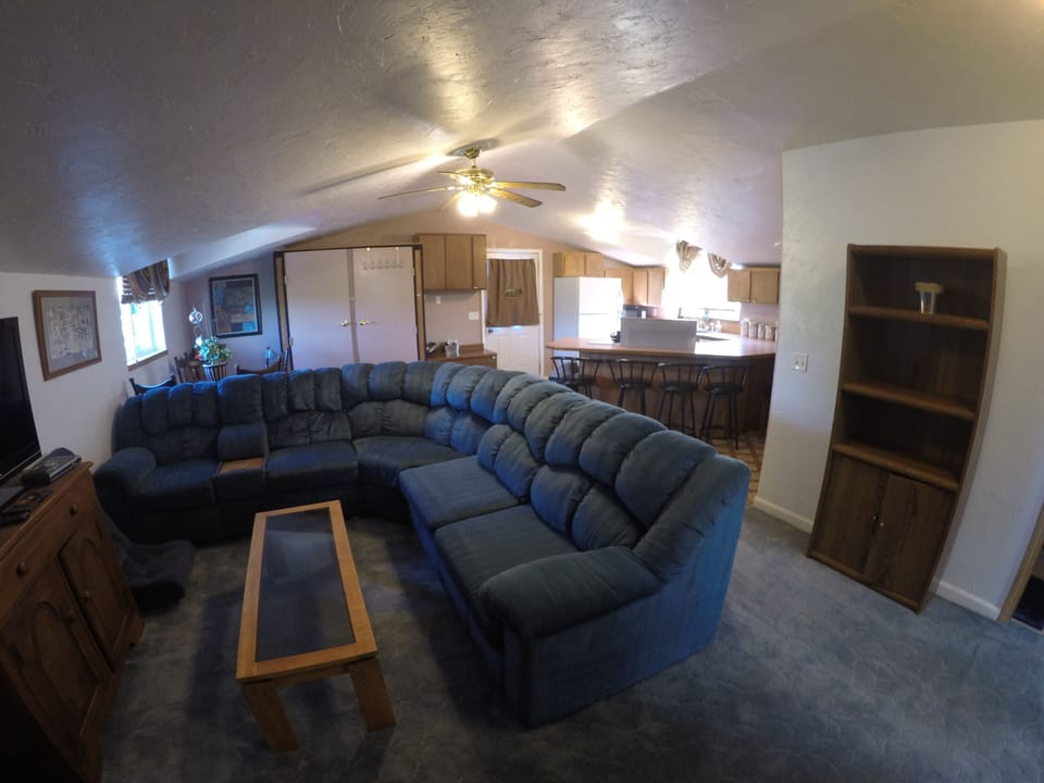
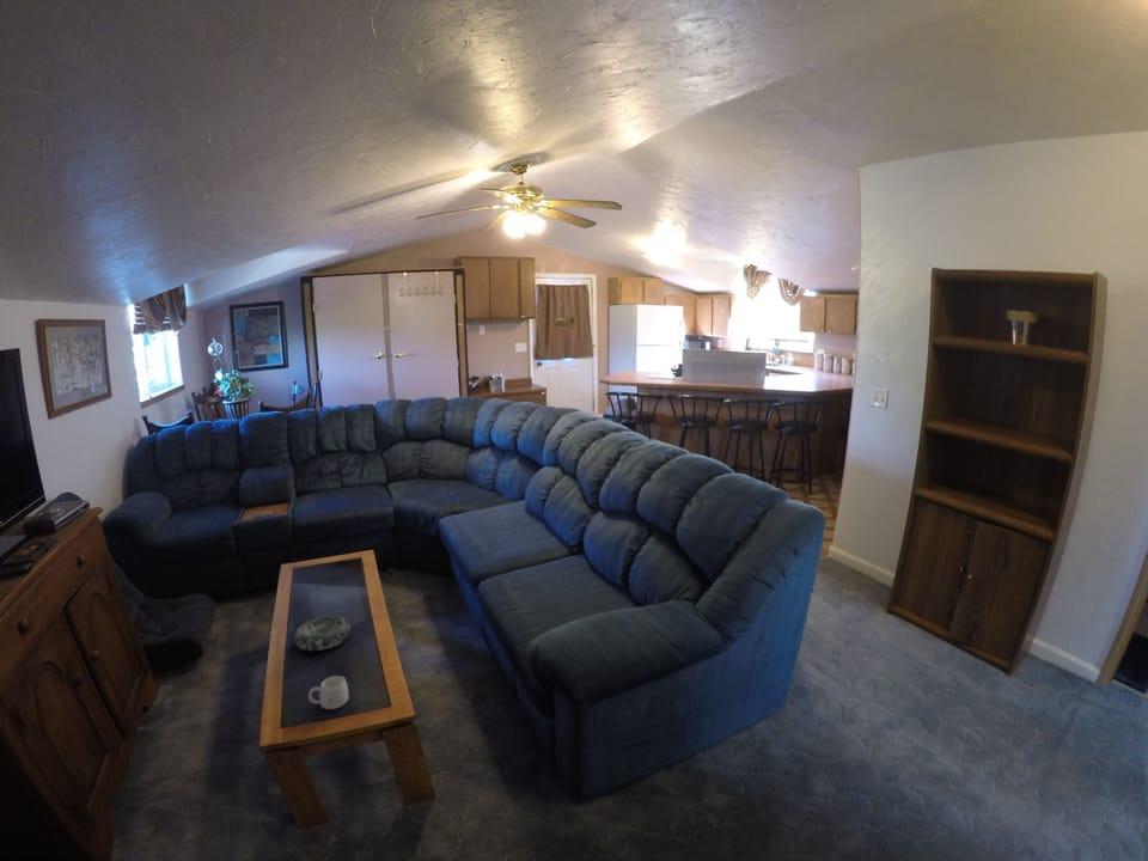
+ decorative bowl [293,615,352,652]
+ mug [307,674,350,710]
